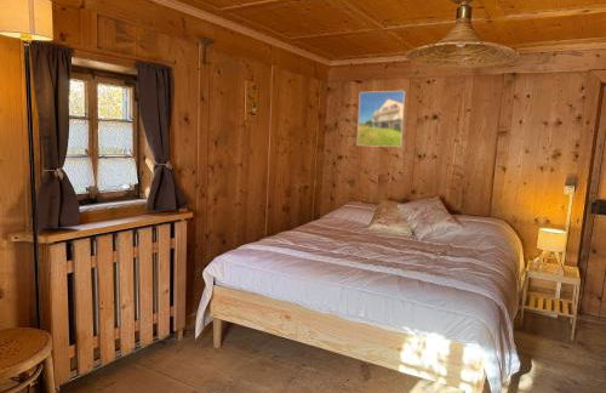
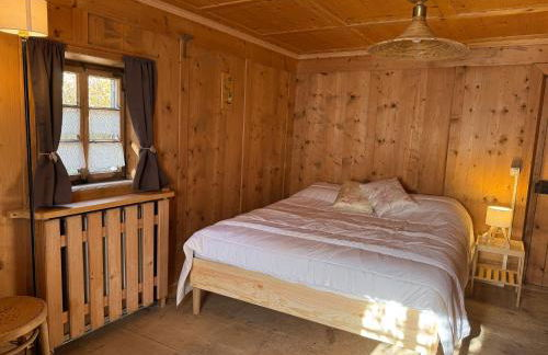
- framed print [356,90,406,148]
